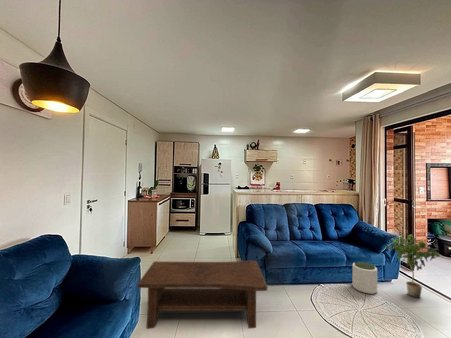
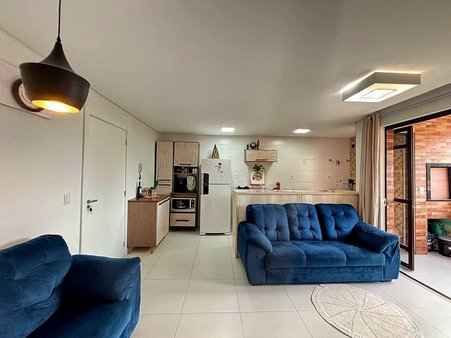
- coffee table [137,260,268,330]
- plant pot [352,261,378,295]
- potted plant [385,234,441,299]
